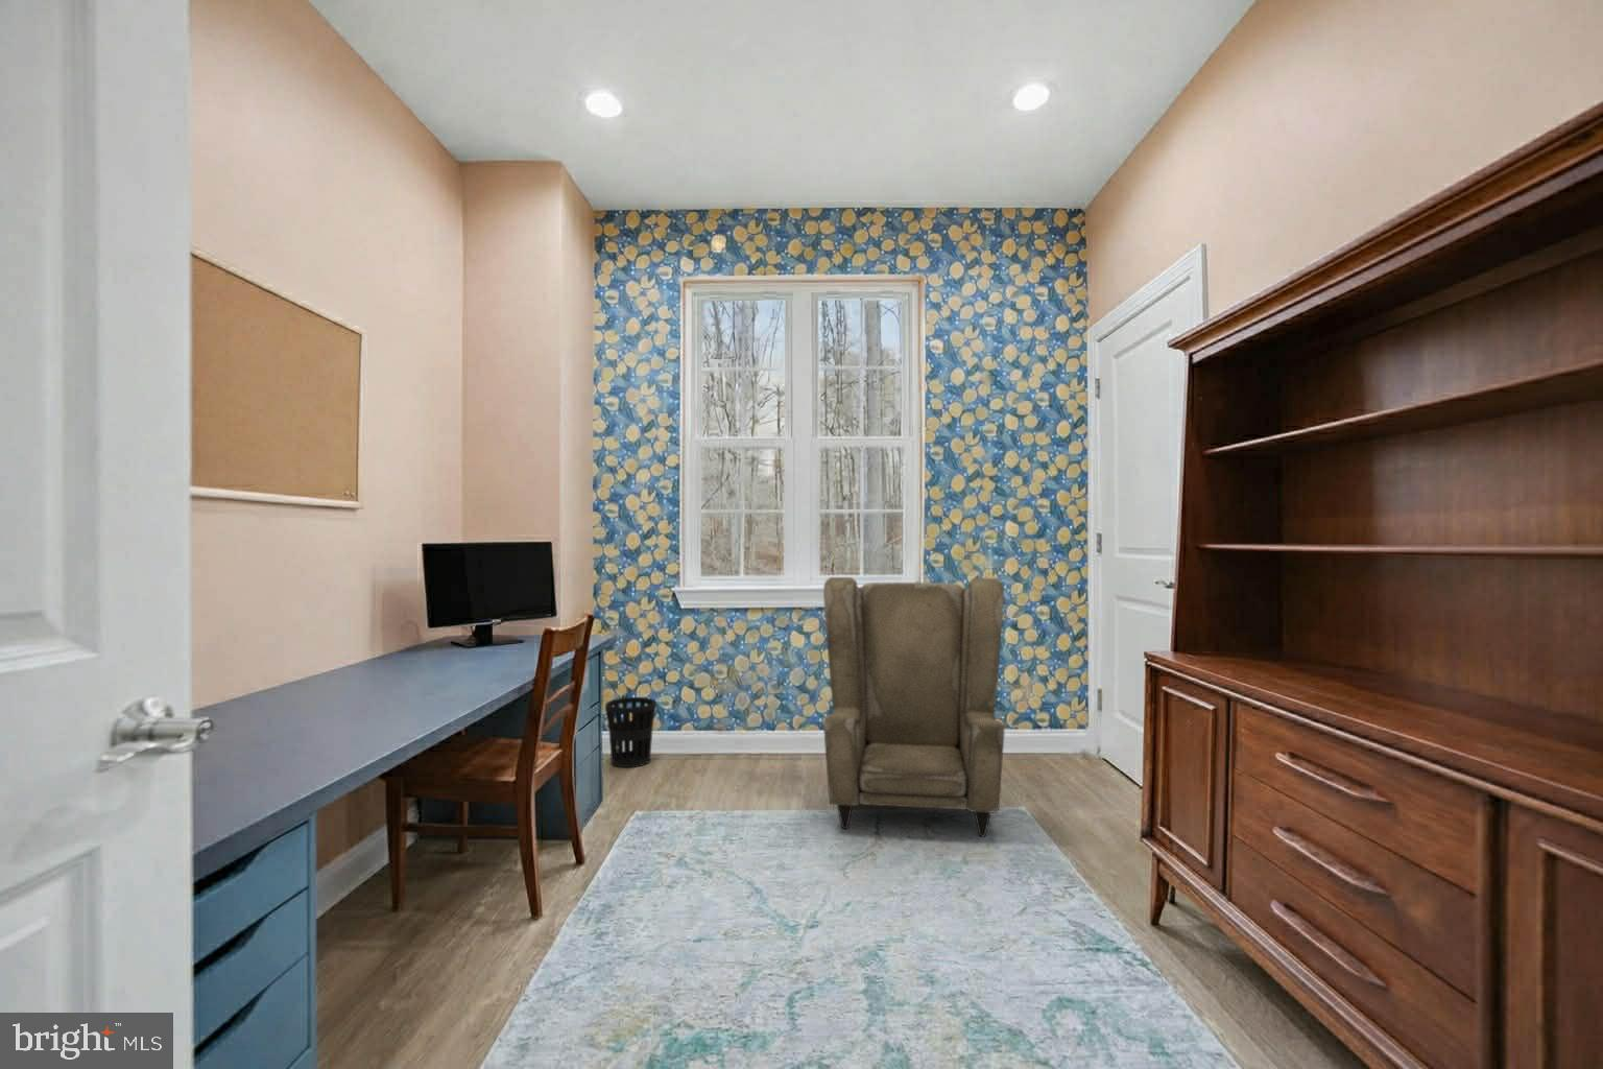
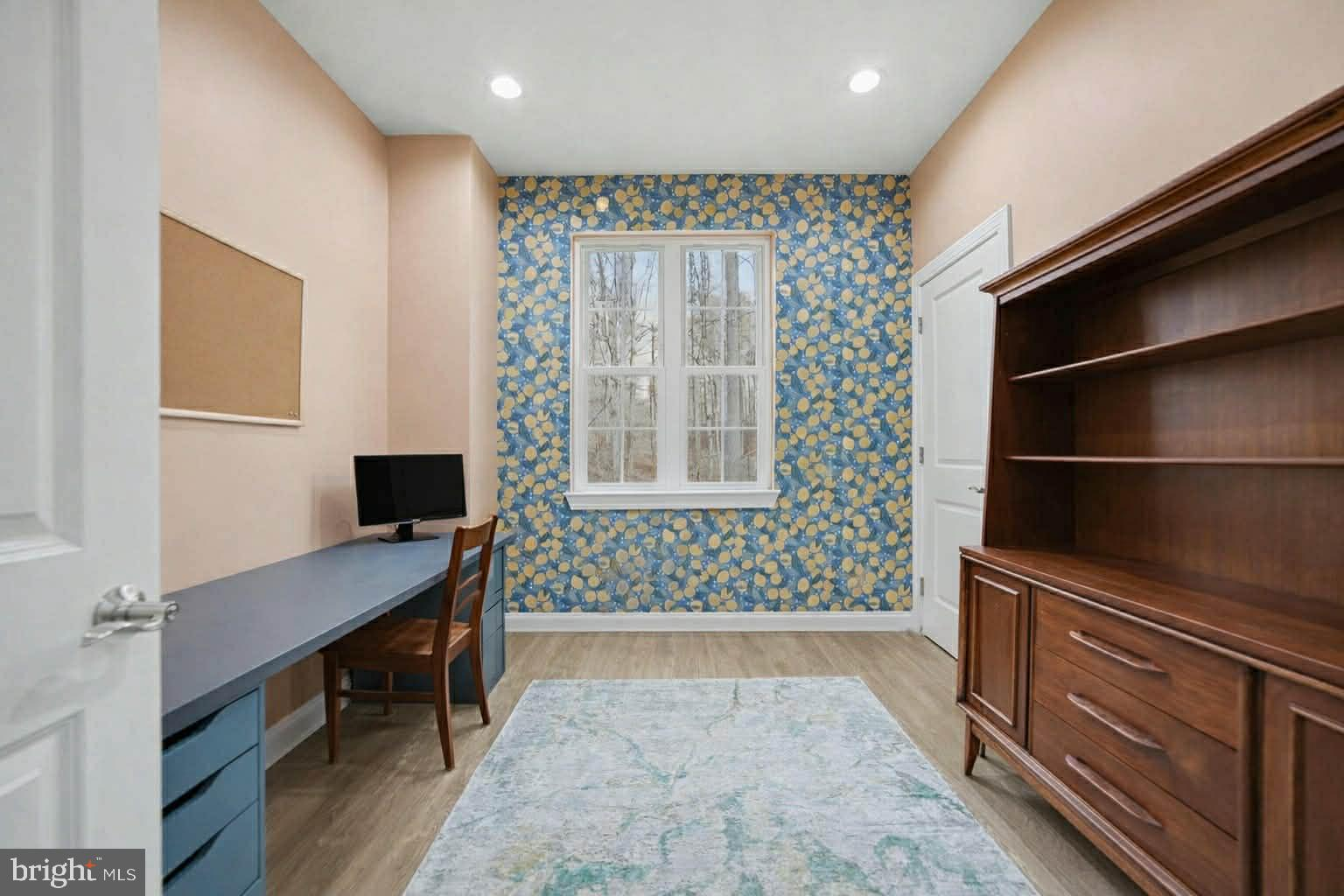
- armchair [823,576,1007,839]
- wastebasket [605,697,657,768]
